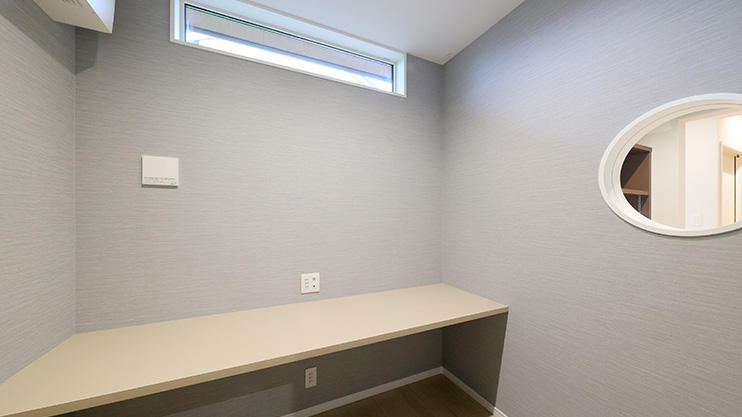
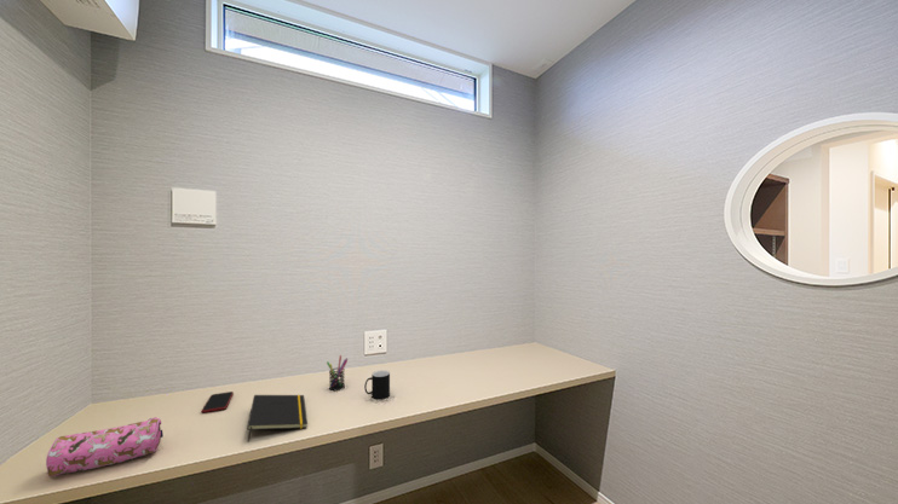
+ pencil case [45,416,165,479]
+ pen holder [326,354,349,392]
+ cup [363,369,391,400]
+ smartphone [201,390,235,413]
+ notepad [246,394,309,442]
